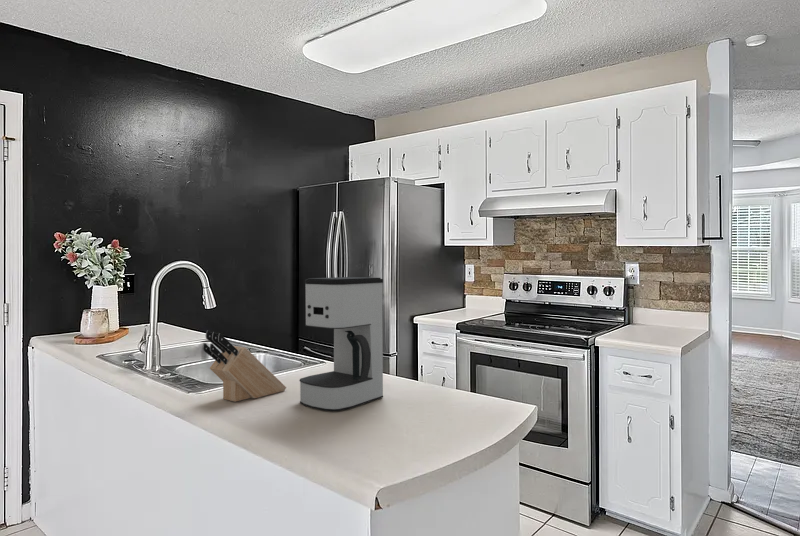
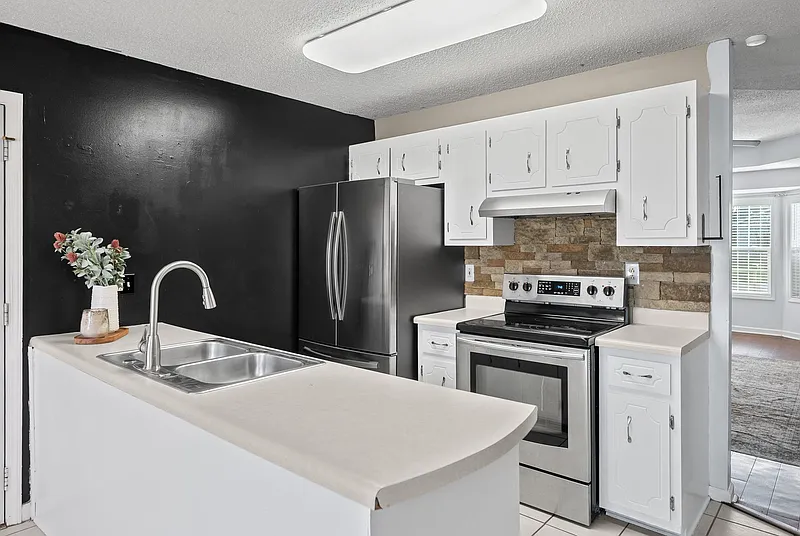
- knife block [202,330,287,403]
- coffee maker [298,276,384,412]
